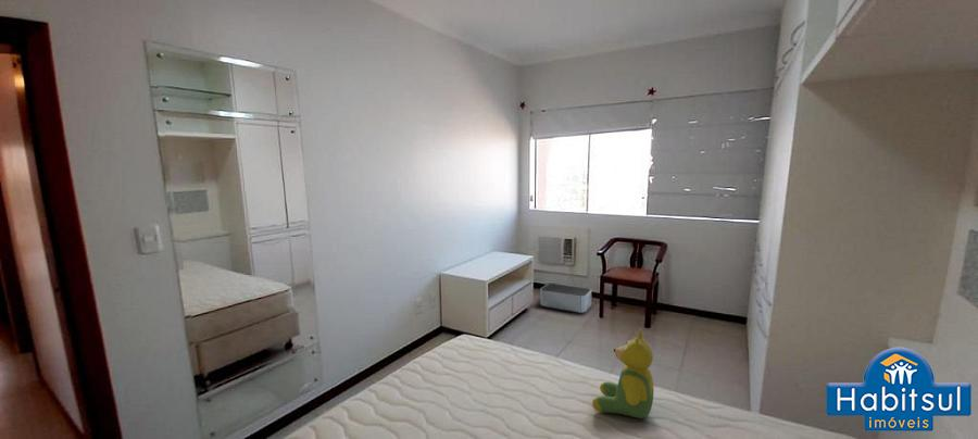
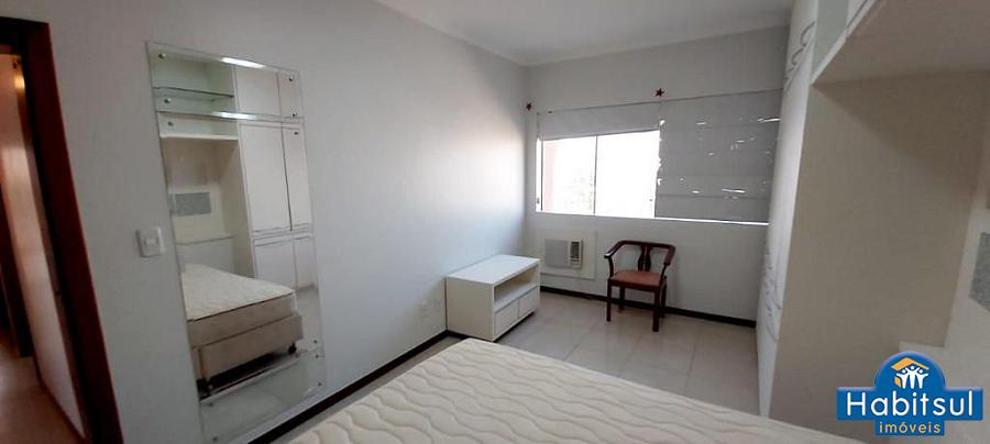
- storage bin [539,283,592,314]
- teddy bear [591,327,654,419]
